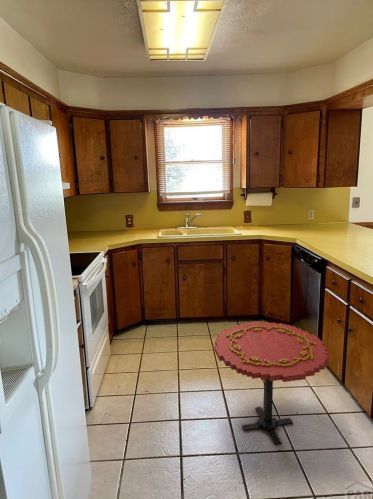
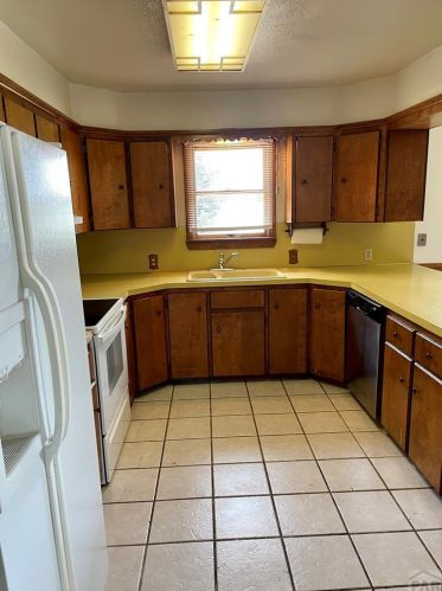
- side table [213,321,330,446]
